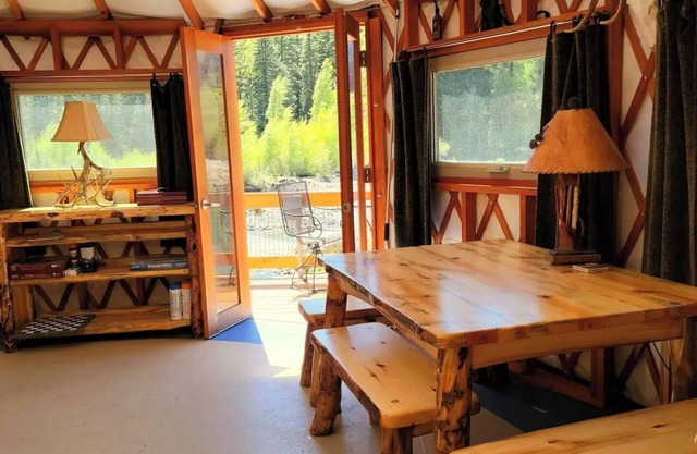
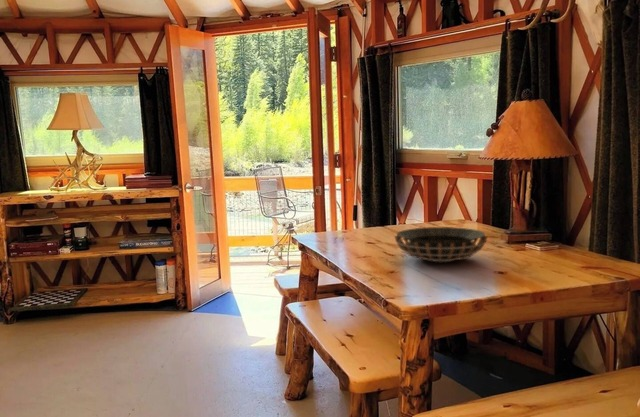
+ decorative bowl [393,226,488,263]
